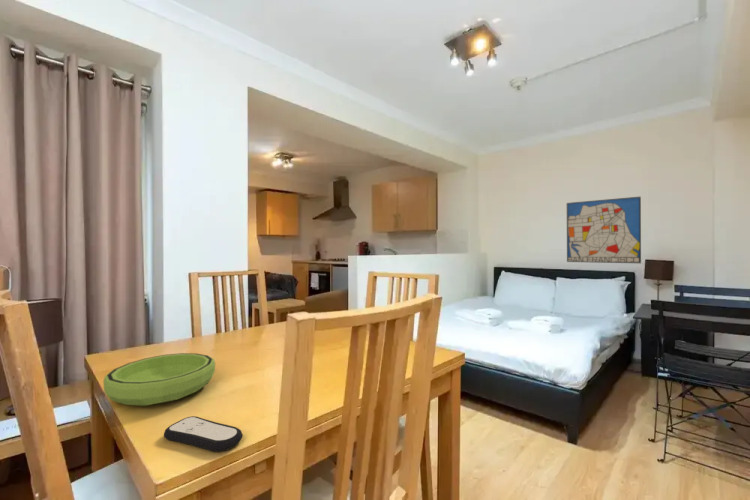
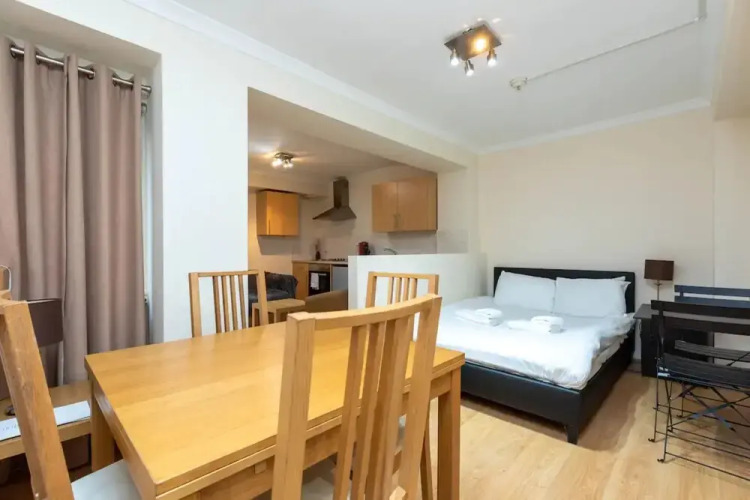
- remote control [163,415,244,453]
- wall art [566,196,642,264]
- bowl [103,352,216,406]
